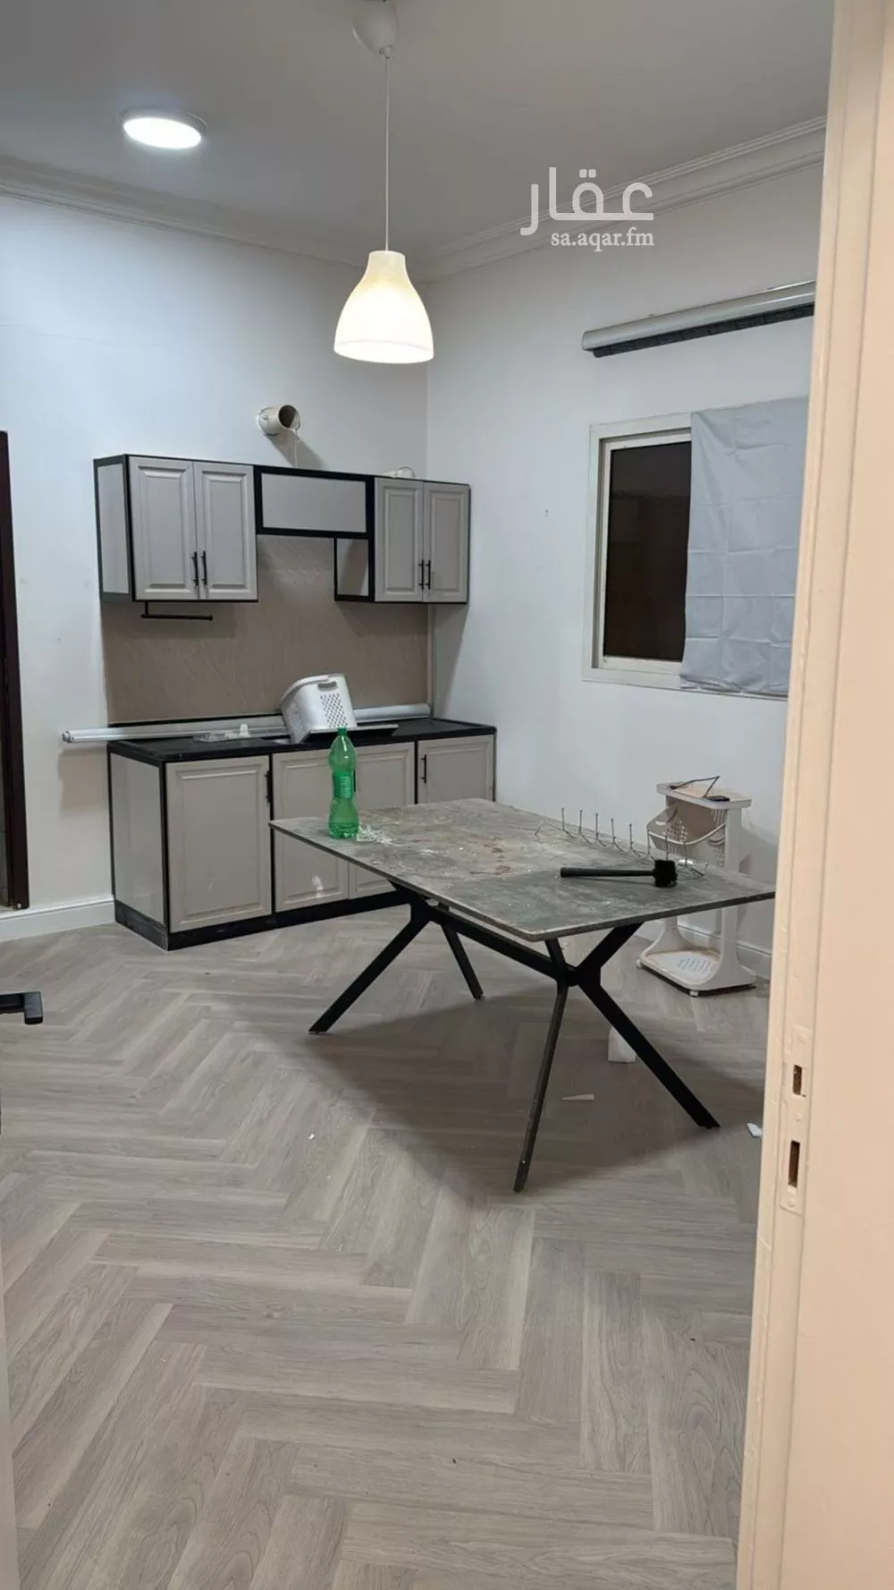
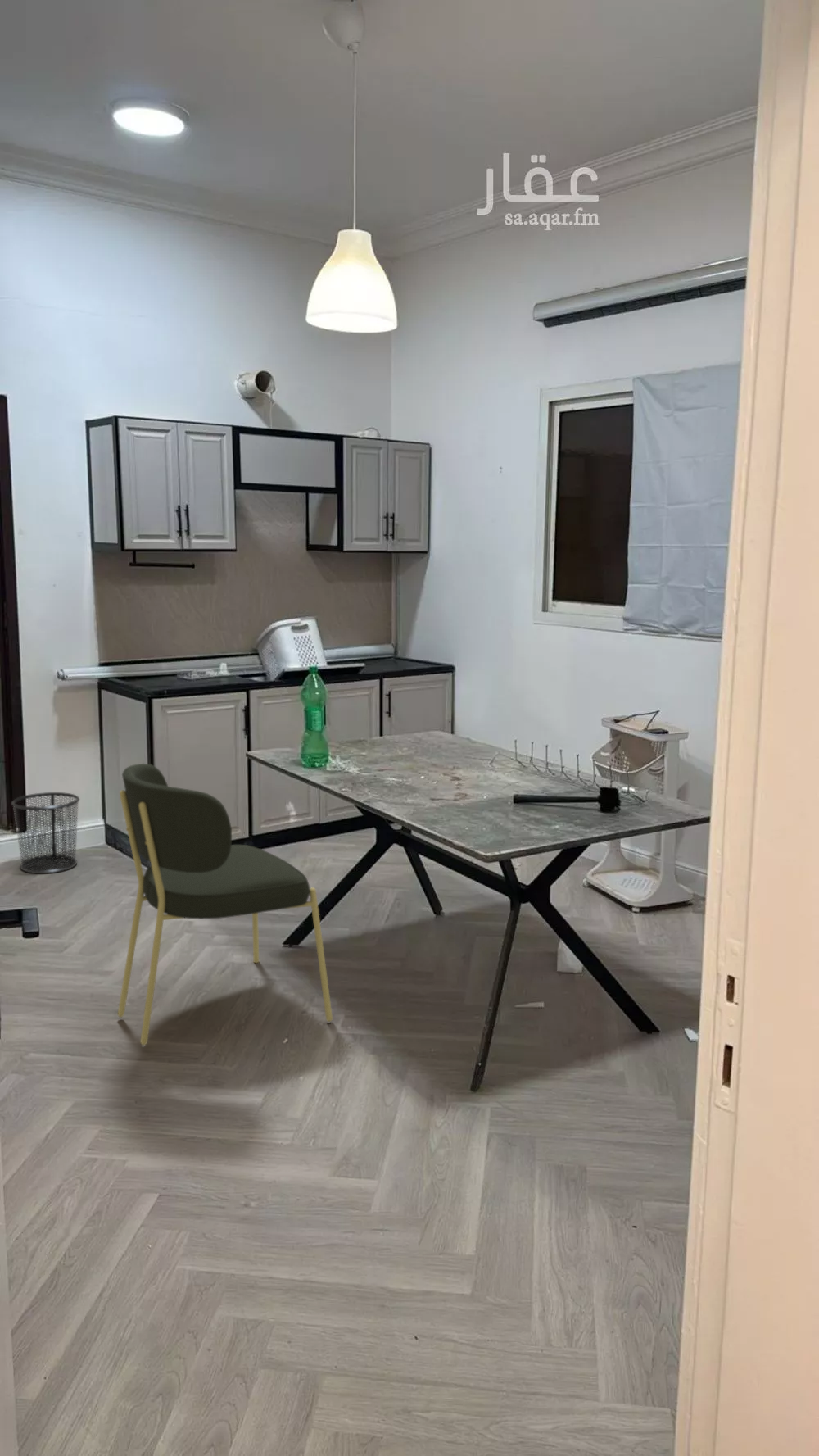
+ trash can [11,792,80,874]
+ dining chair [117,763,333,1047]
